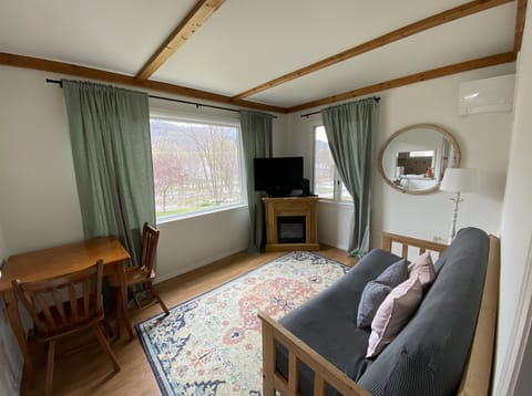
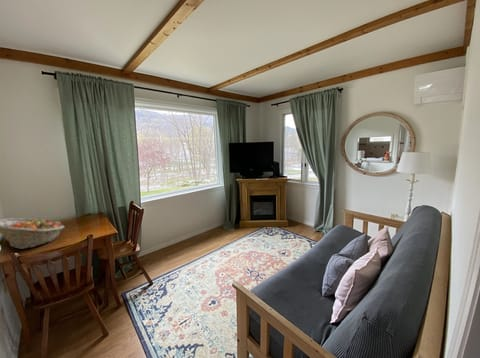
+ fruit basket [0,217,65,250]
